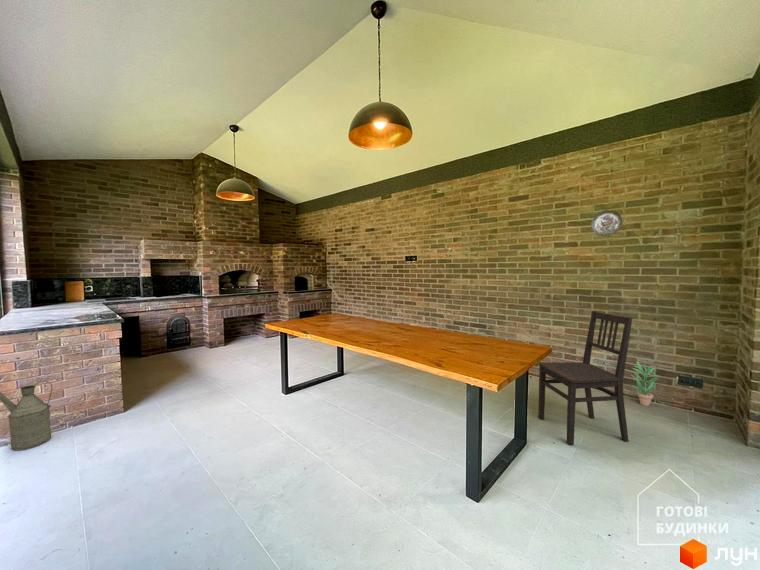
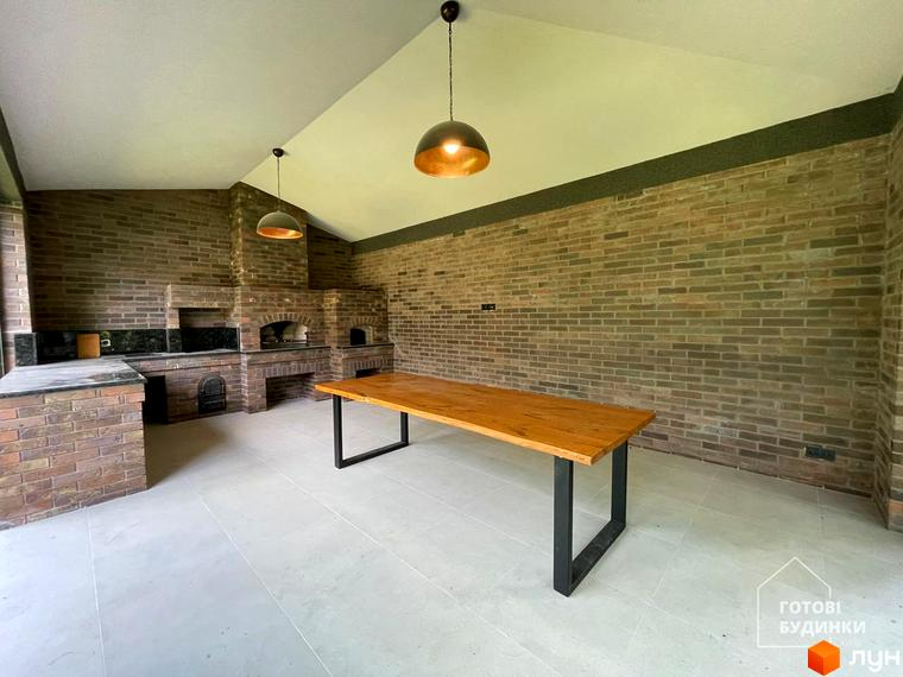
- potted plant [629,361,661,407]
- decorative plate [590,209,623,237]
- watering can [0,379,53,451]
- dining chair [537,310,633,446]
